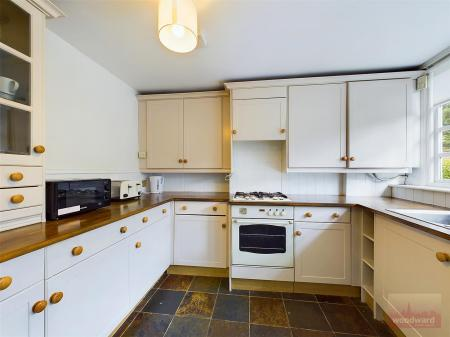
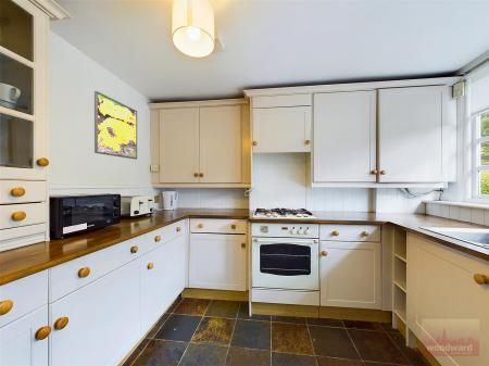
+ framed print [93,90,138,161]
